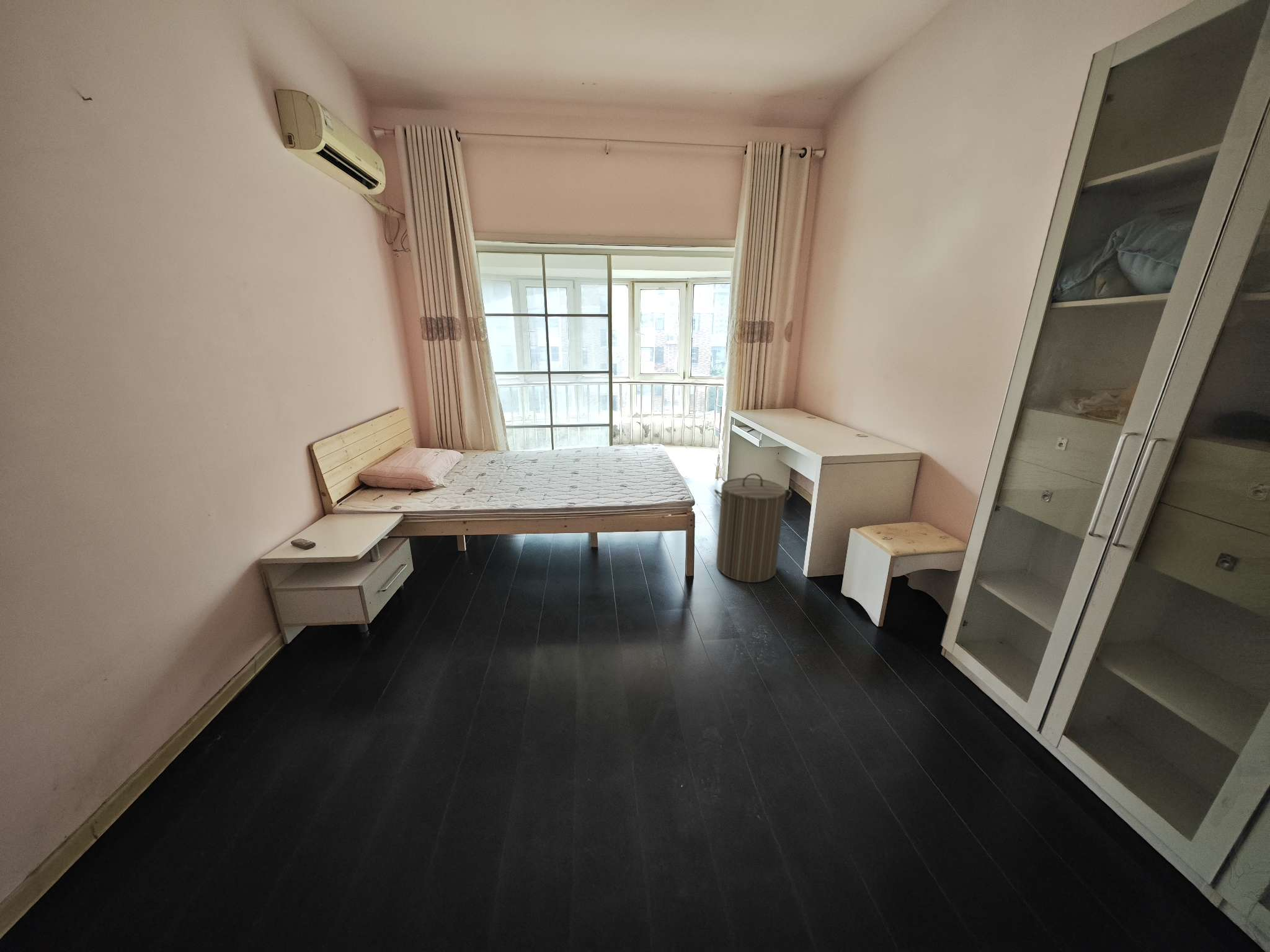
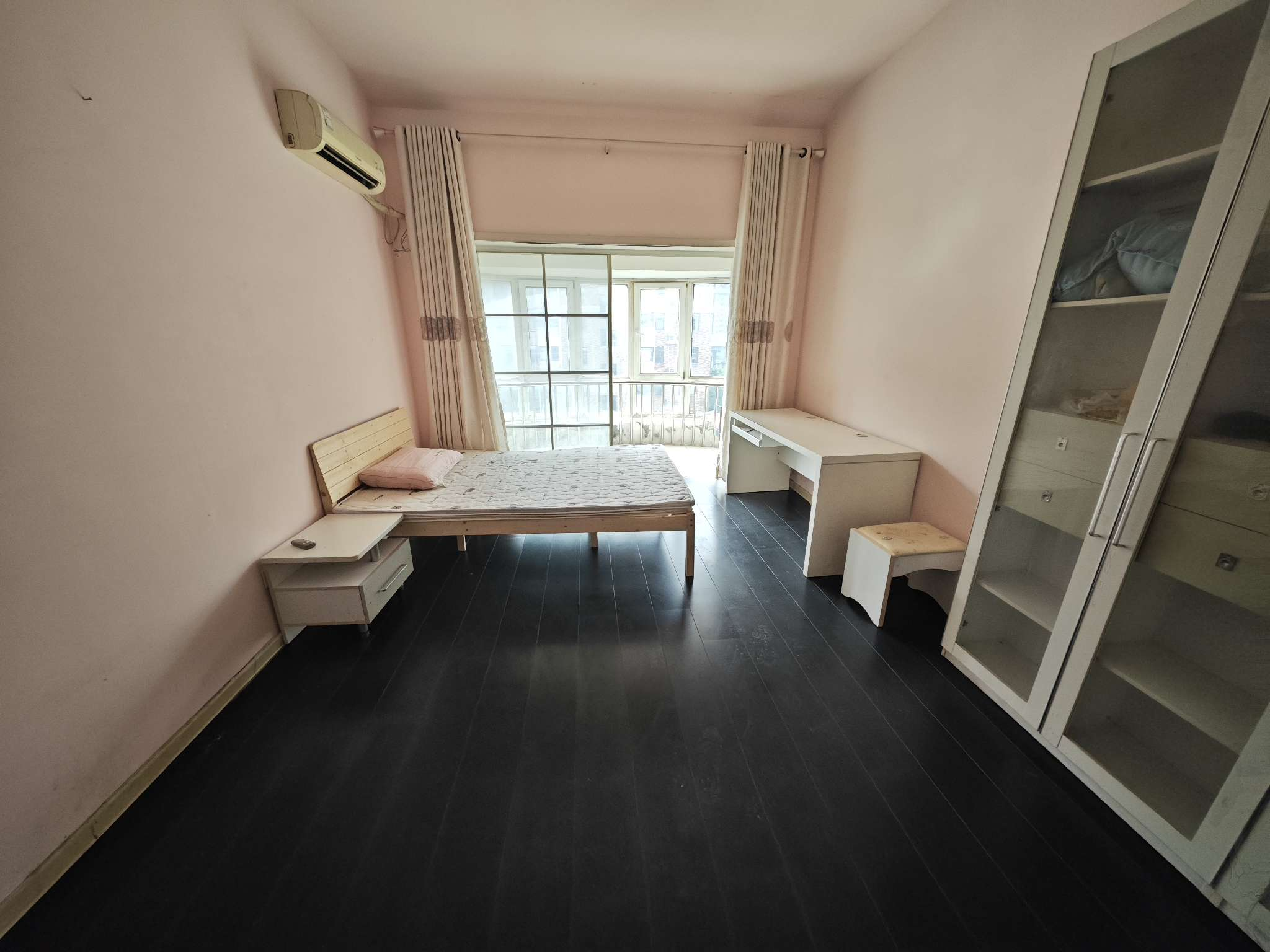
- laundry hamper [714,473,793,583]
